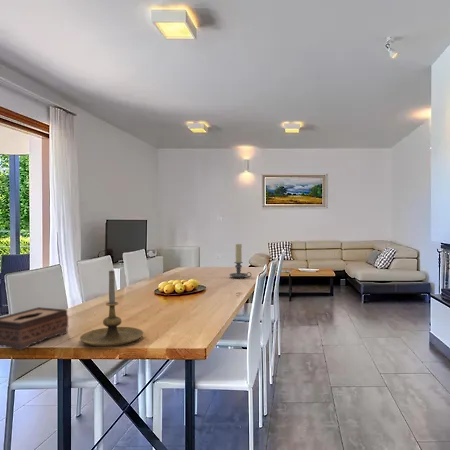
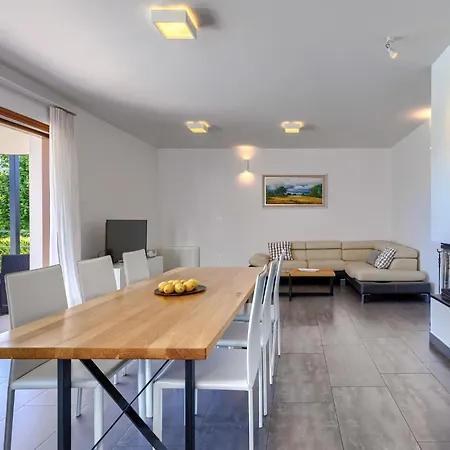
- tissue box [0,306,69,351]
- candle holder [229,243,252,279]
- candle holder [79,269,144,347]
